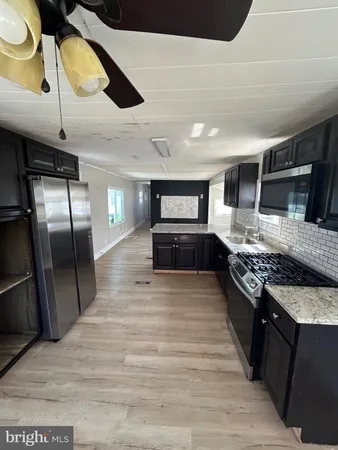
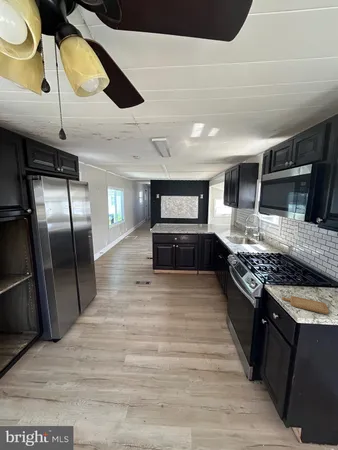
+ chopping board [281,295,330,315]
